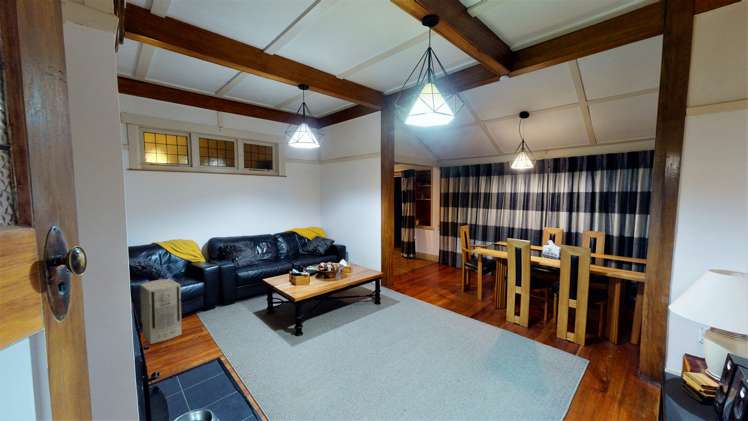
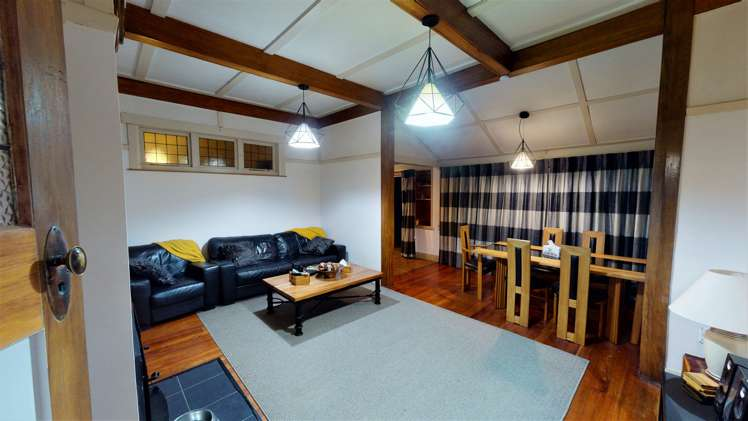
- air purifier [139,278,183,345]
